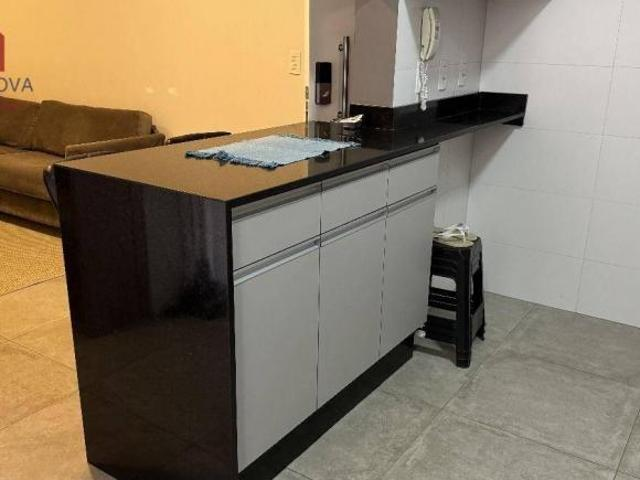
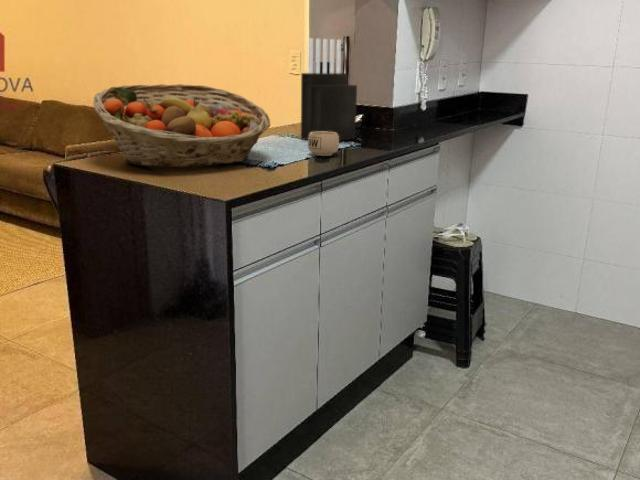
+ fruit basket [92,83,271,169]
+ knife block [300,37,358,142]
+ mug [307,131,340,157]
